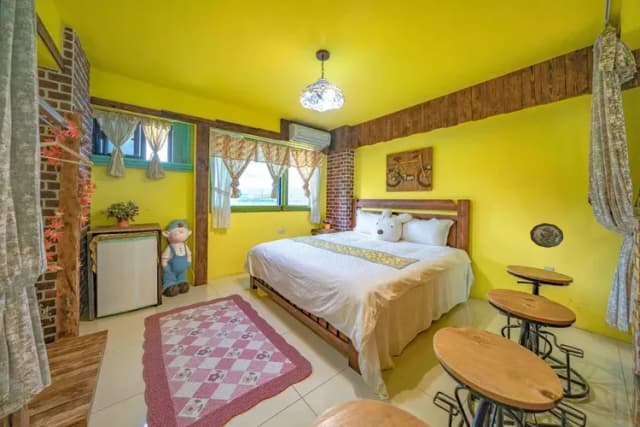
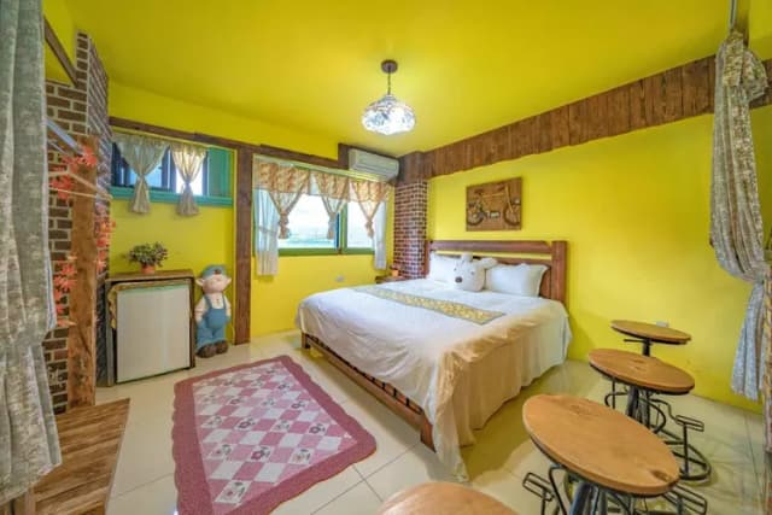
- decorative plate [529,222,565,249]
